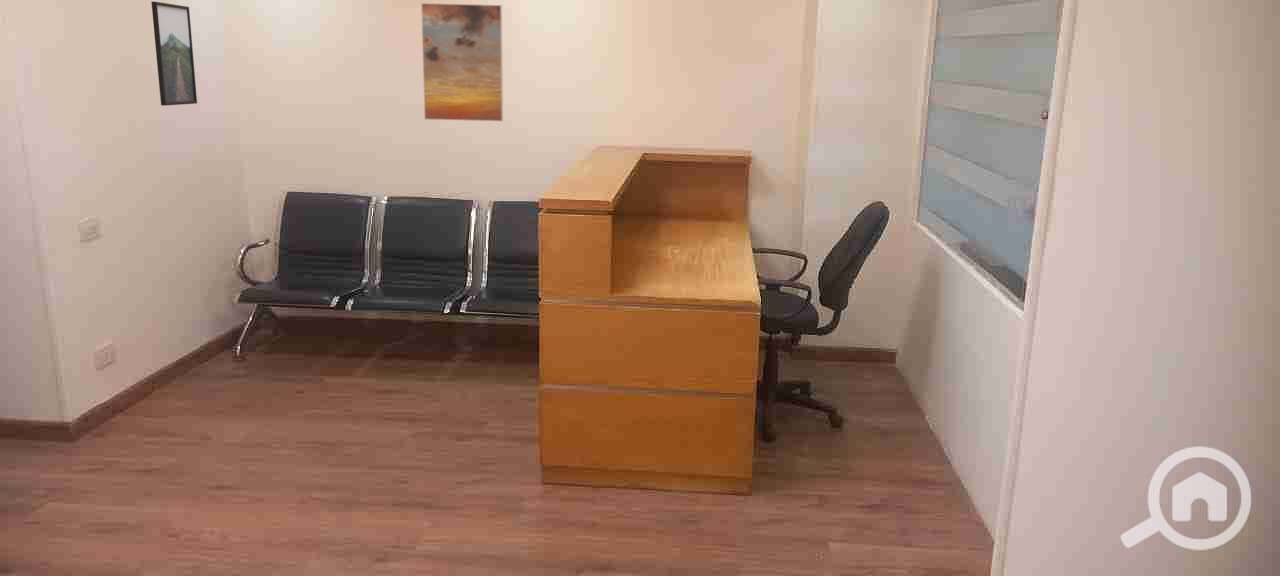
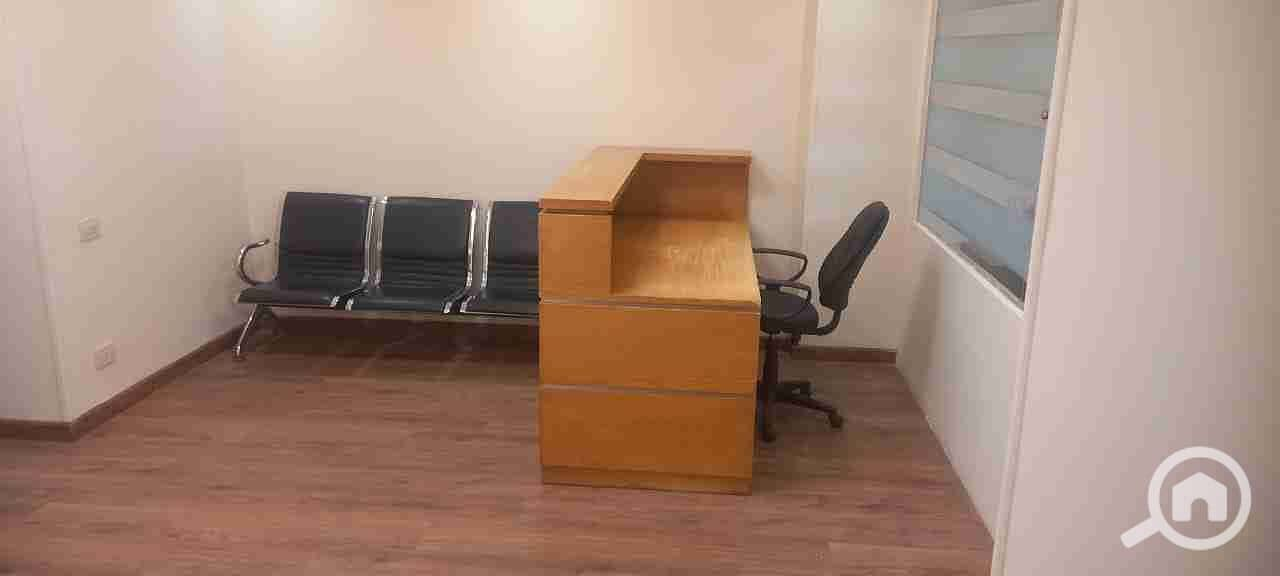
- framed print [150,1,198,107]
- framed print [420,2,504,122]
